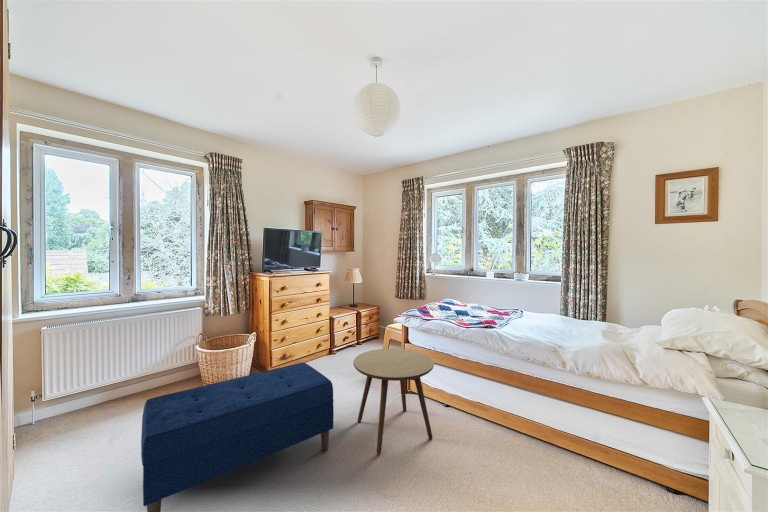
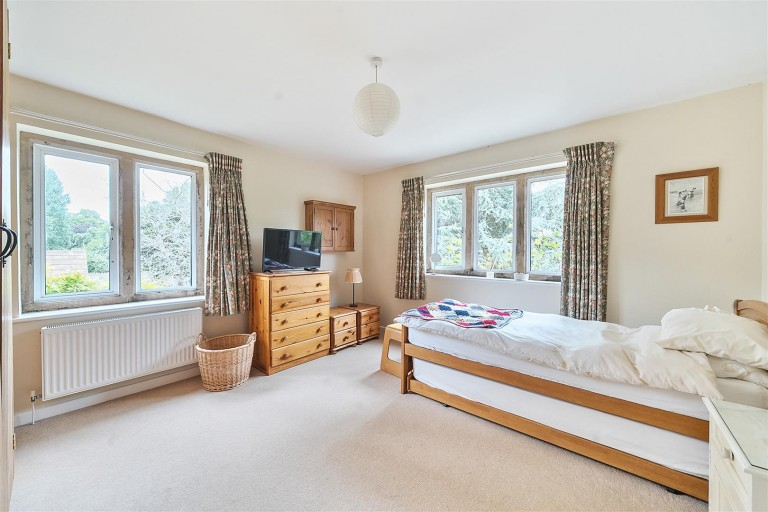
- bench [140,361,335,512]
- side table [352,347,435,456]
